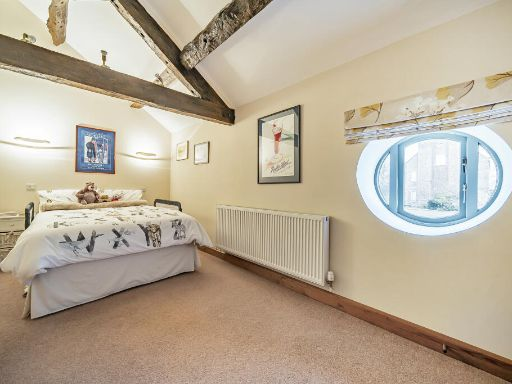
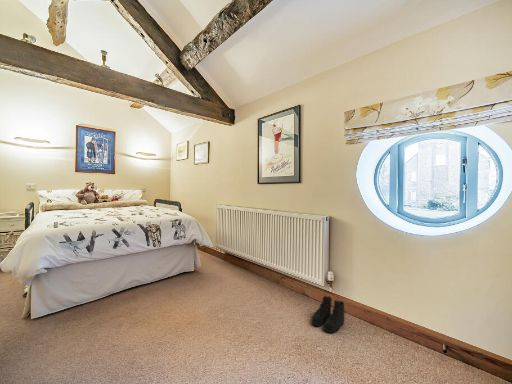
+ boots [310,295,346,334]
